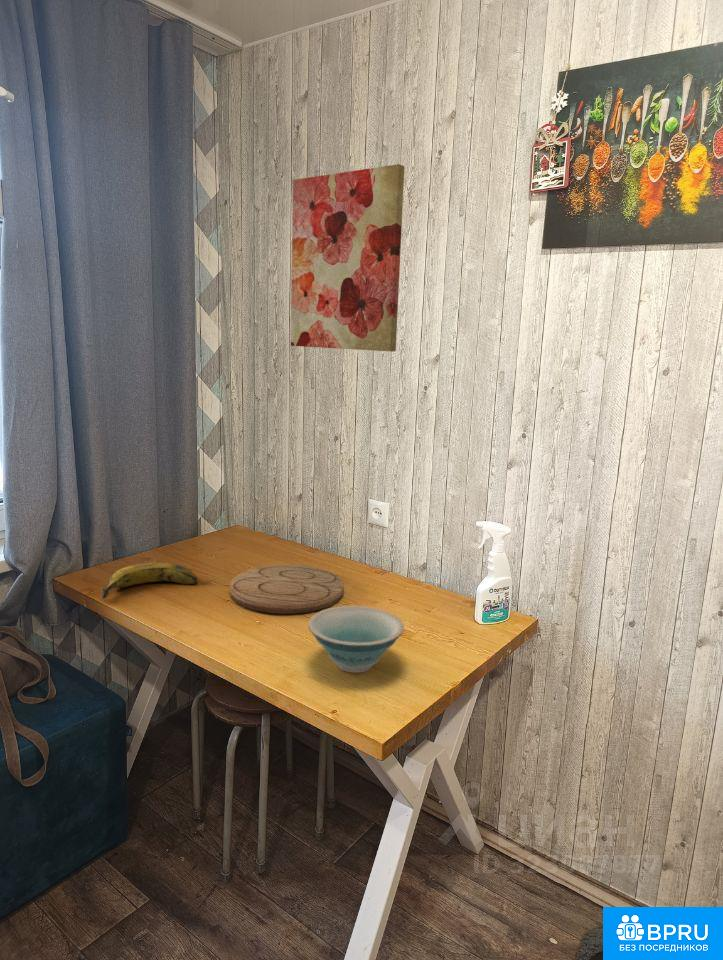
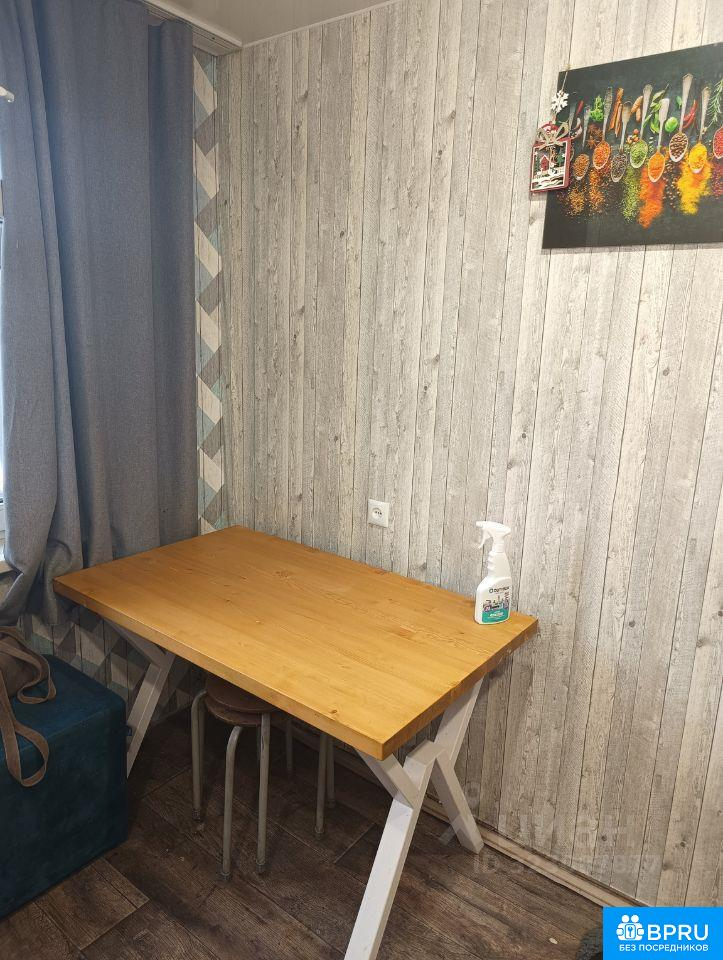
- wall art [290,163,405,352]
- cutting board [229,564,345,615]
- bowl [307,605,405,674]
- banana [101,562,199,599]
